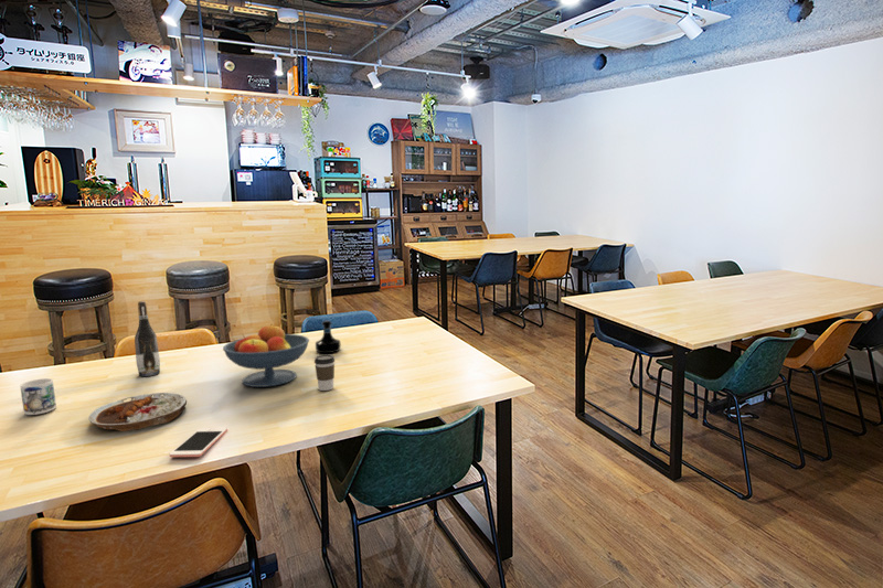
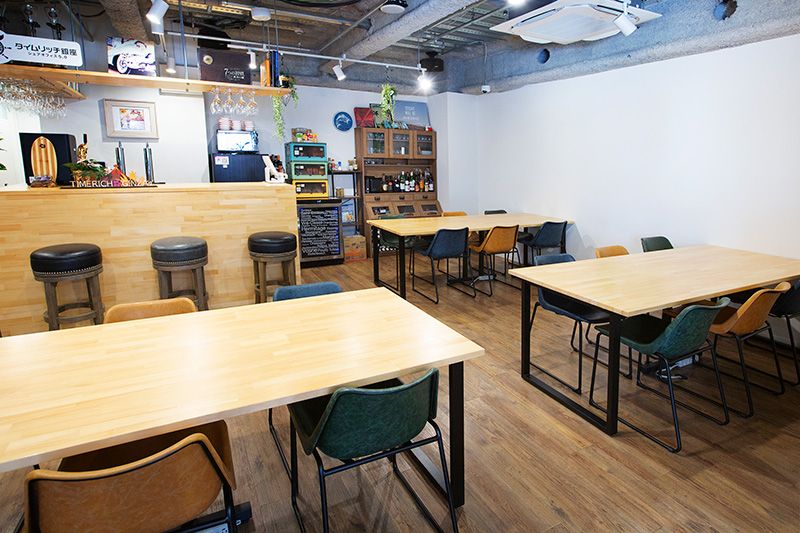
- fruit bowl [222,324,310,388]
- tequila bottle [315,320,342,354]
- plate [87,392,188,432]
- coffee cup [313,354,336,392]
- mug [19,377,57,416]
- cell phone [168,427,228,458]
- wine bottle [134,300,161,377]
